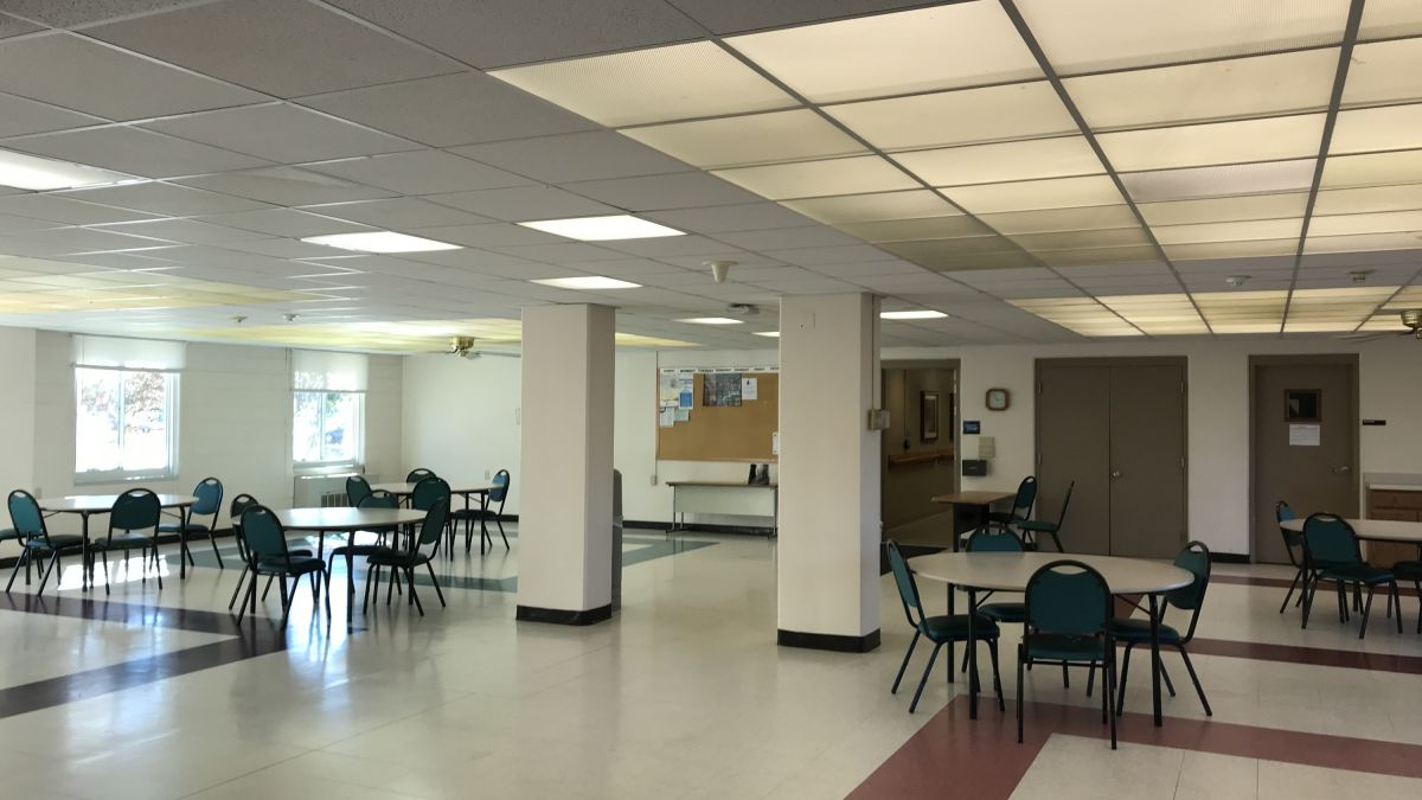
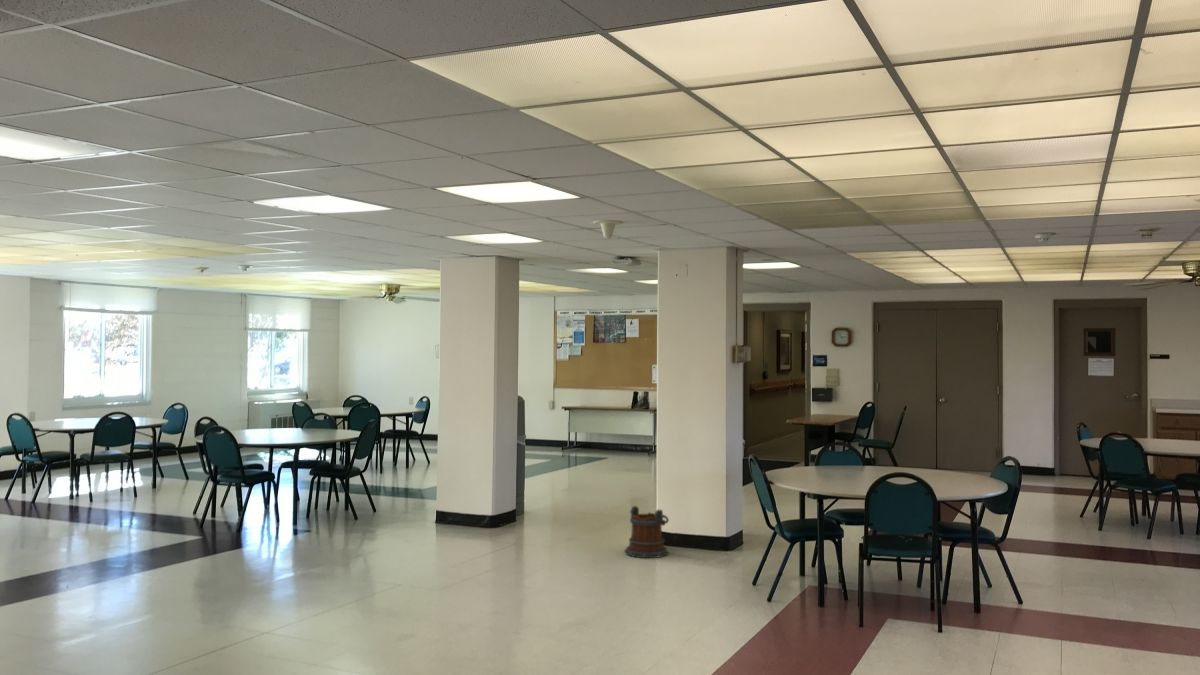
+ bucket [623,505,670,559]
